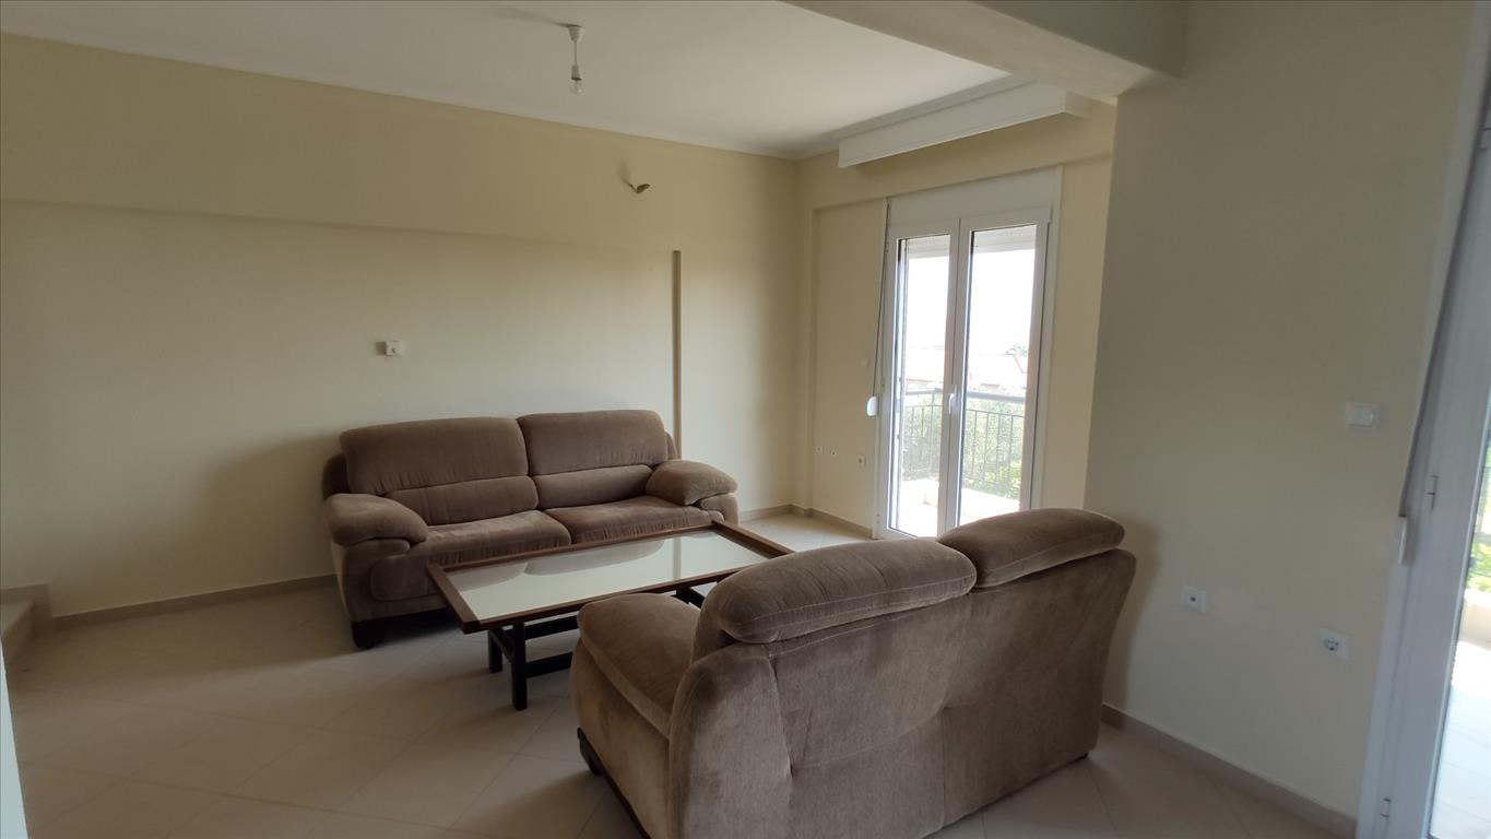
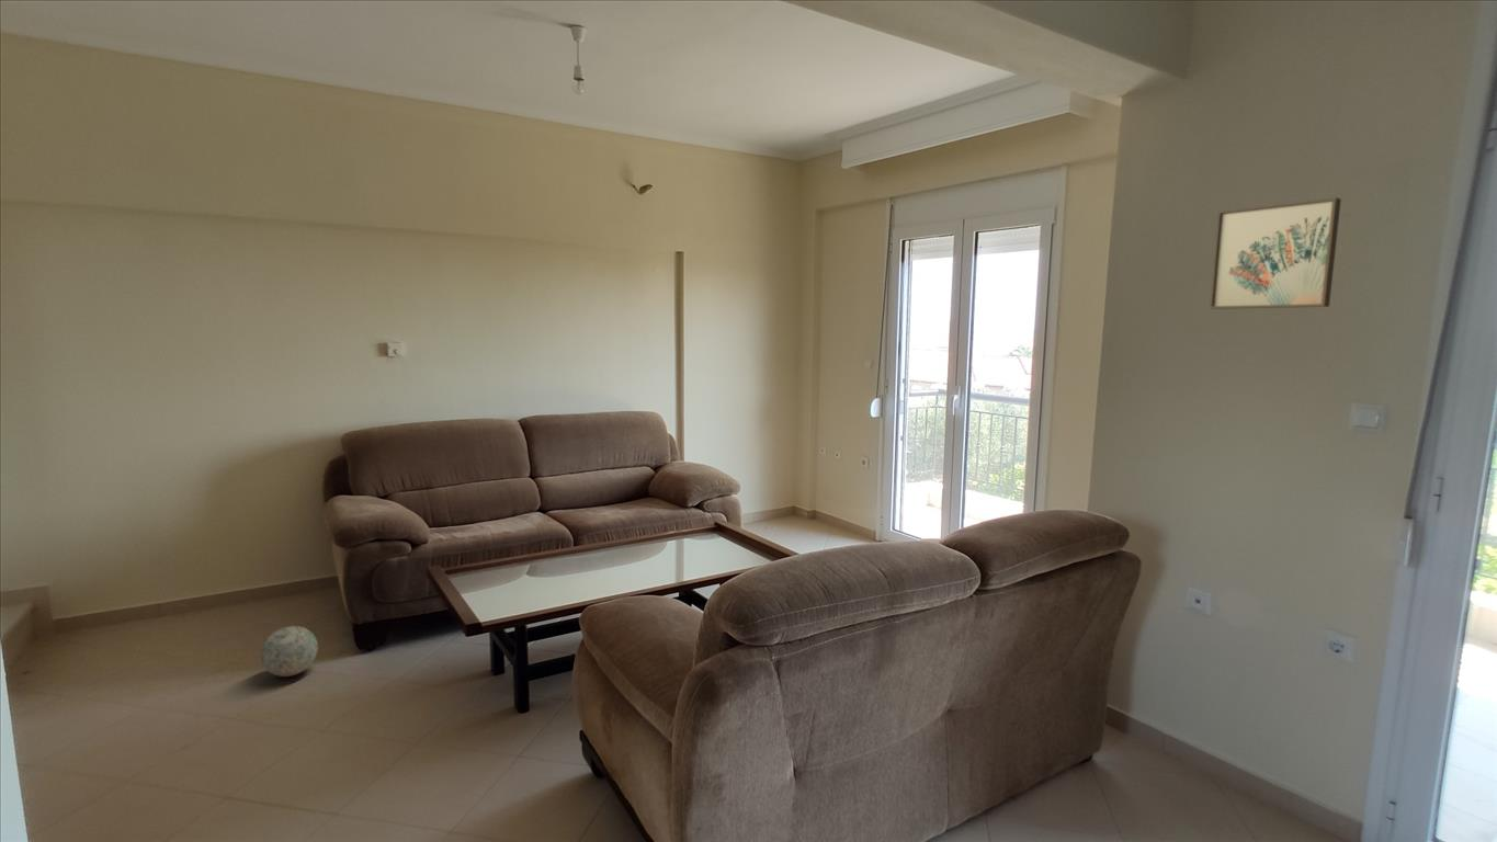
+ wall art [1209,196,1342,310]
+ decorative ball [260,625,319,678]
